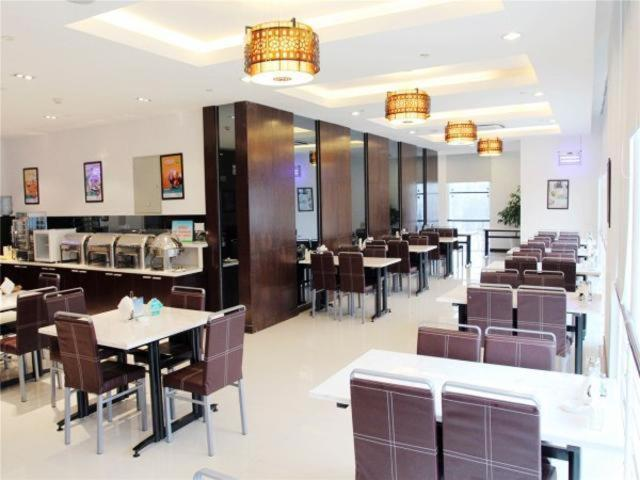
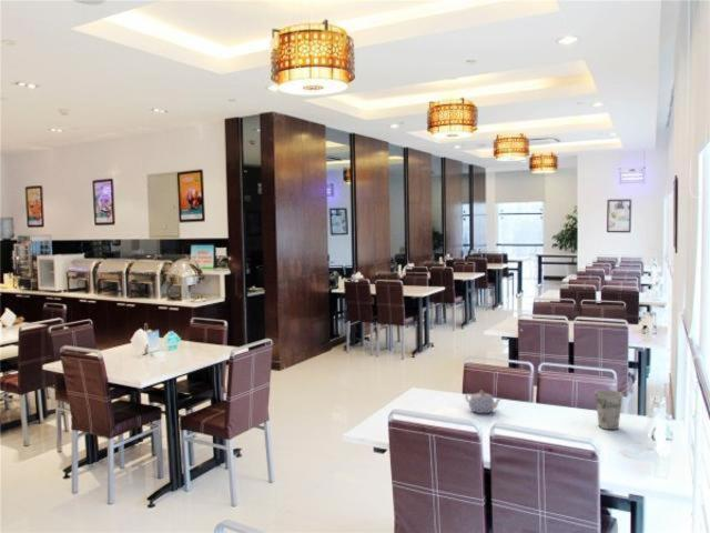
+ cup [594,389,623,431]
+ teapot [464,390,503,414]
